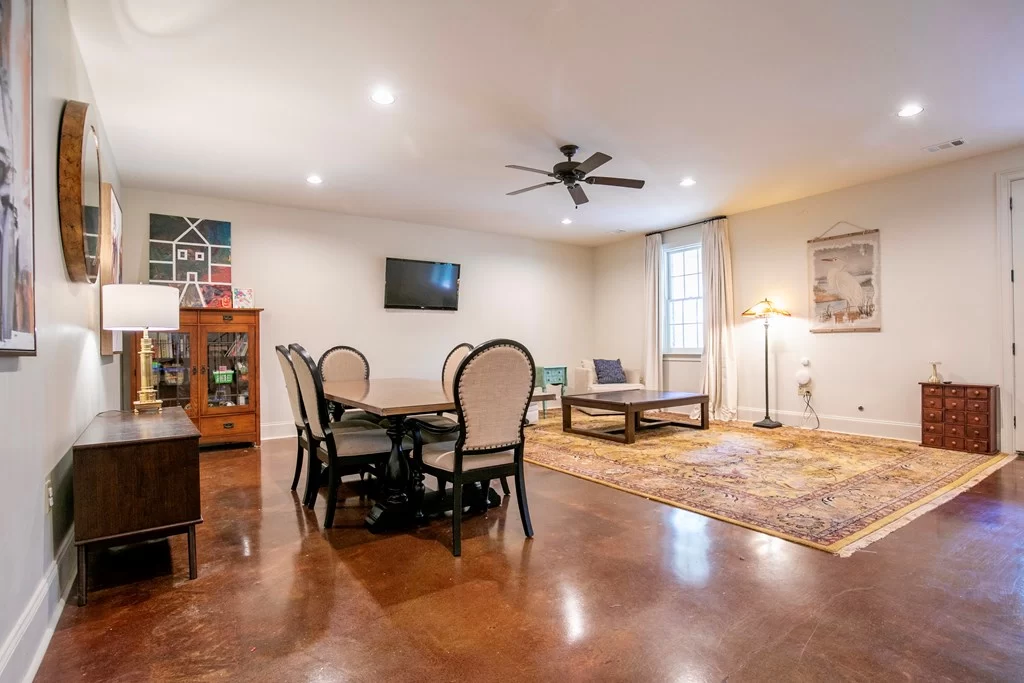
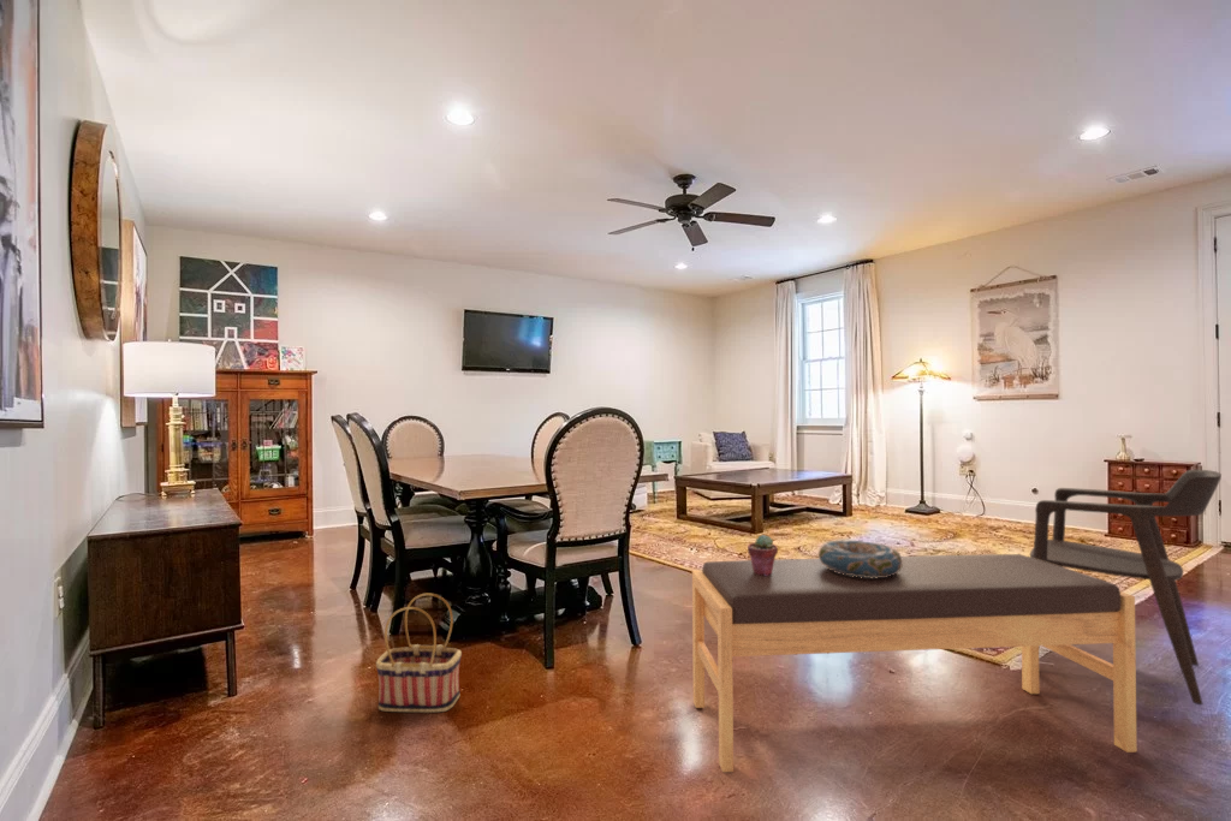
+ decorative bowl [816,539,903,578]
+ bench [691,553,1138,773]
+ armchair [1029,469,1223,706]
+ basket [375,593,463,714]
+ potted succulent [747,534,779,576]
